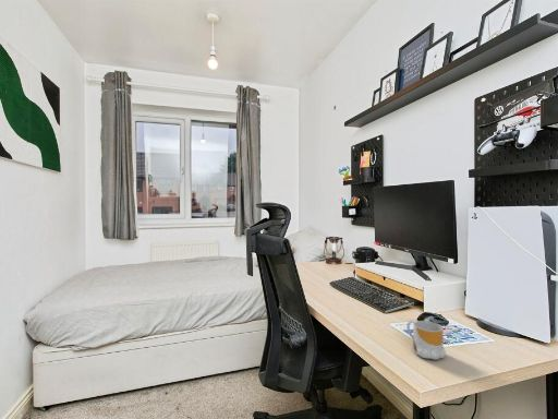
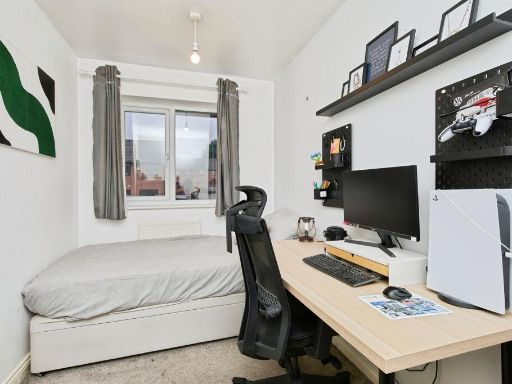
- mug [405,320,447,361]
